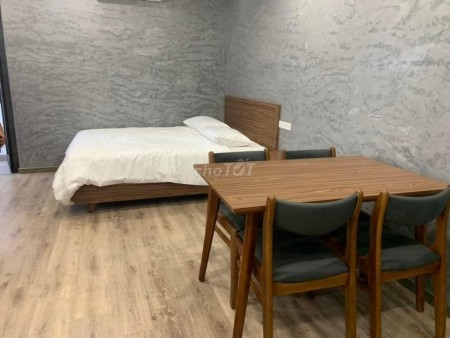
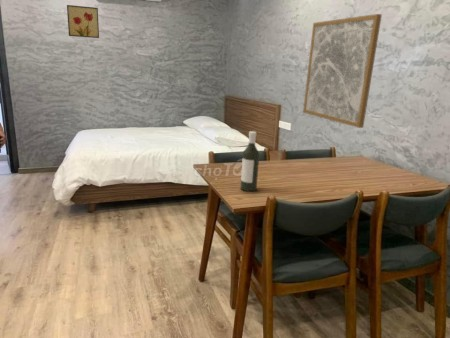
+ wall art [66,4,100,39]
+ wall art [302,13,383,129]
+ bottle [240,130,260,192]
